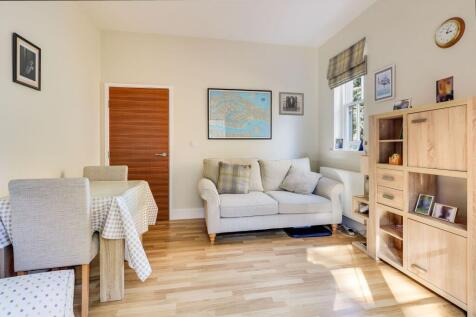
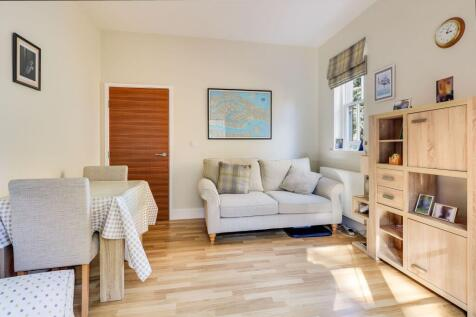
- wall art [278,91,305,117]
